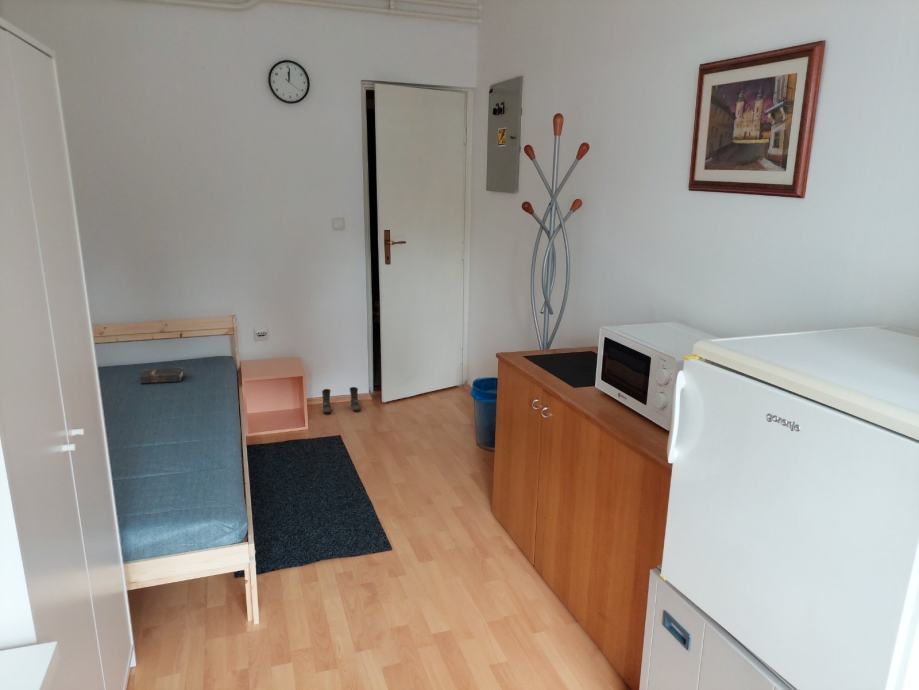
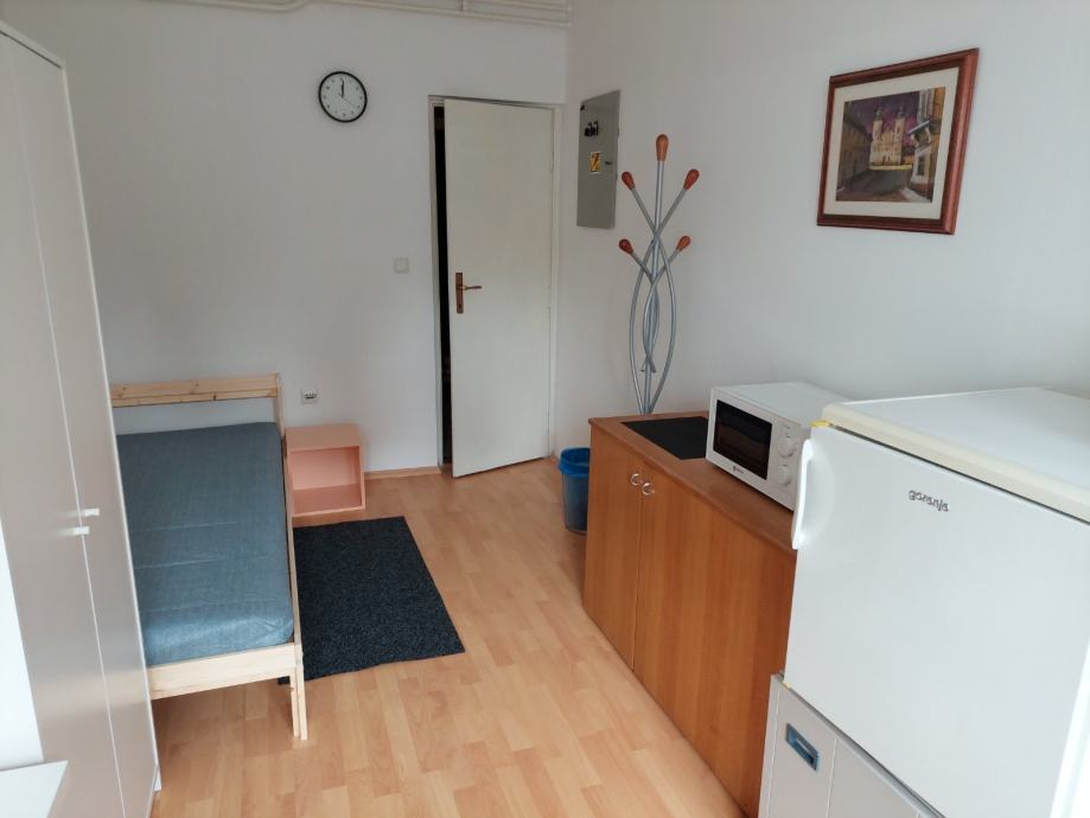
- boots [321,386,361,414]
- hardback book [138,366,185,384]
